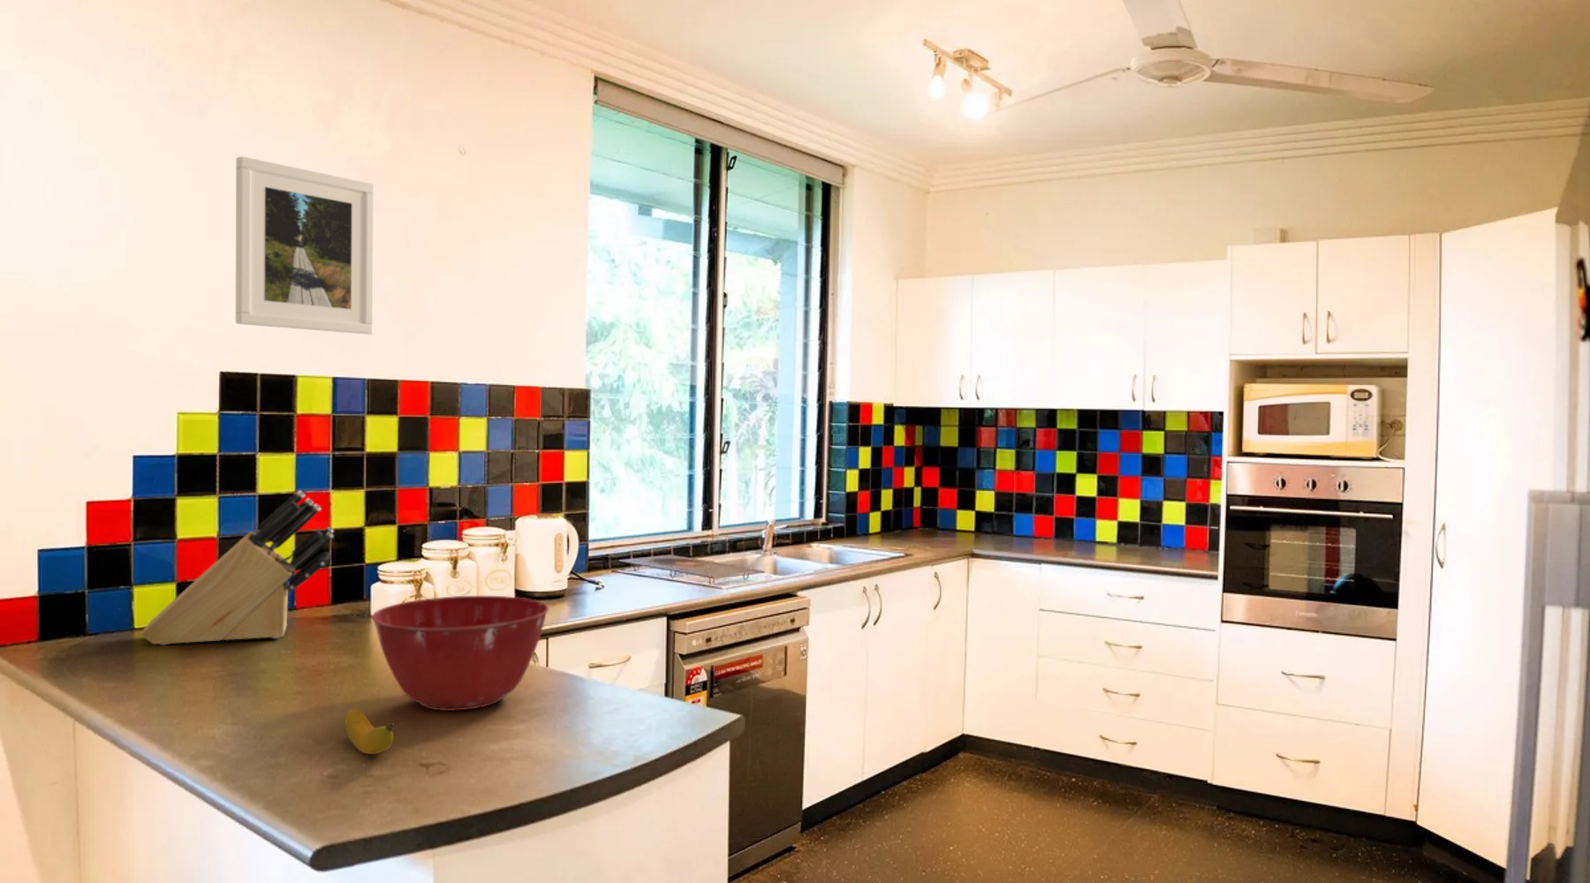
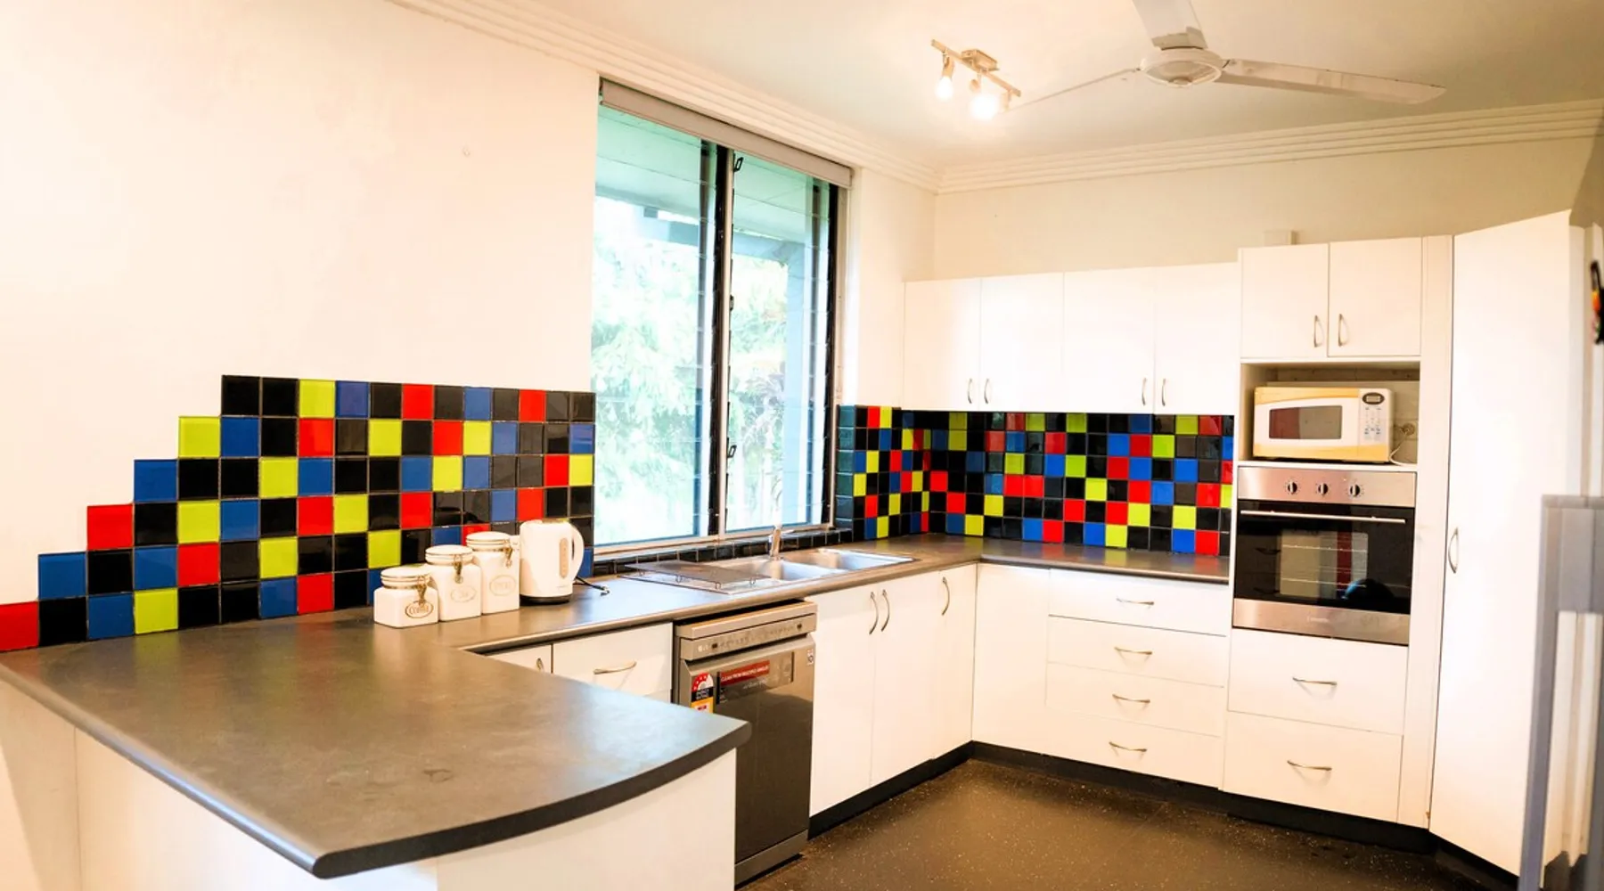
- banana [345,709,396,755]
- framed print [235,156,375,335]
- mixing bowl [371,595,550,711]
- knife block [140,490,335,646]
